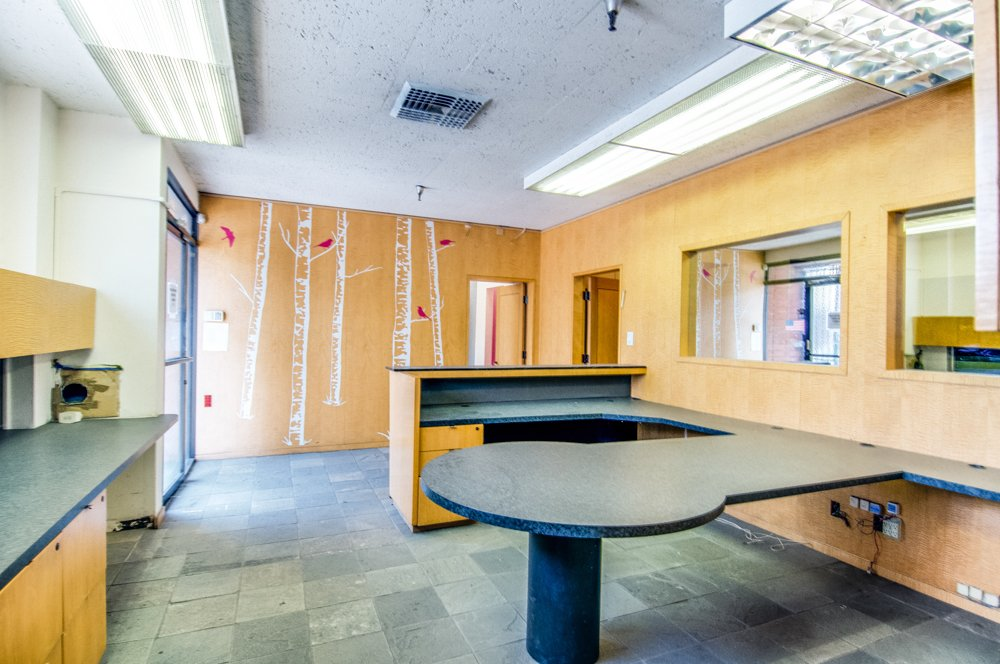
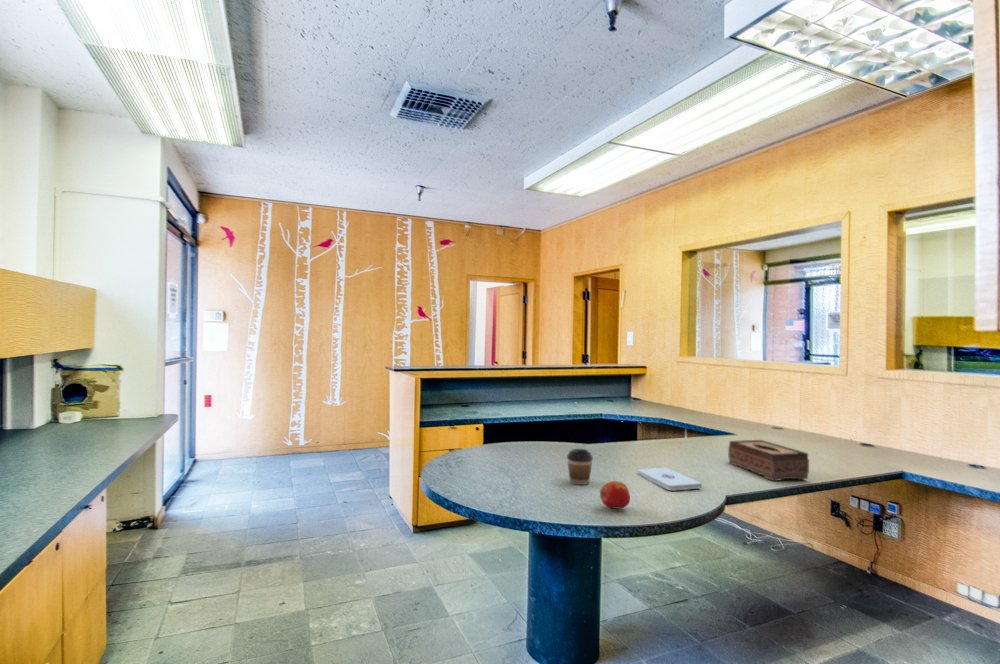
+ apple [599,480,631,510]
+ notepad [637,467,703,492]
+ coffee cup [566,448,594,486]
+ tissue box [727,439,810,482]
